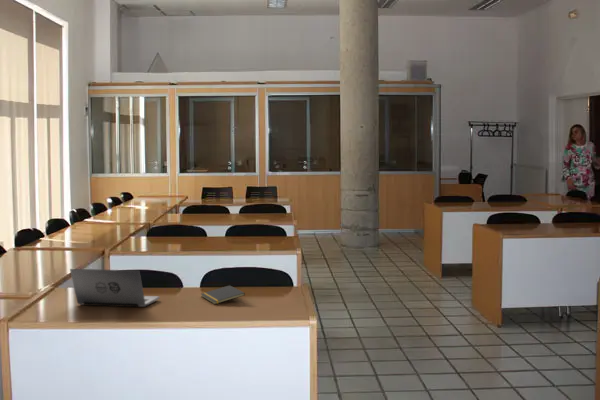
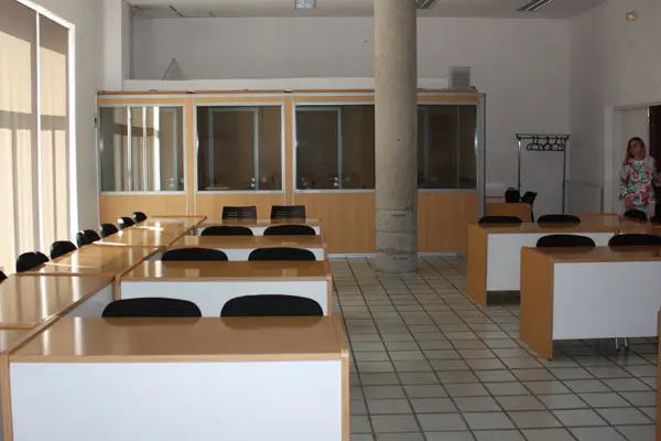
- laptop [69,268,160,308]
- notepad [200,284,246,305]
